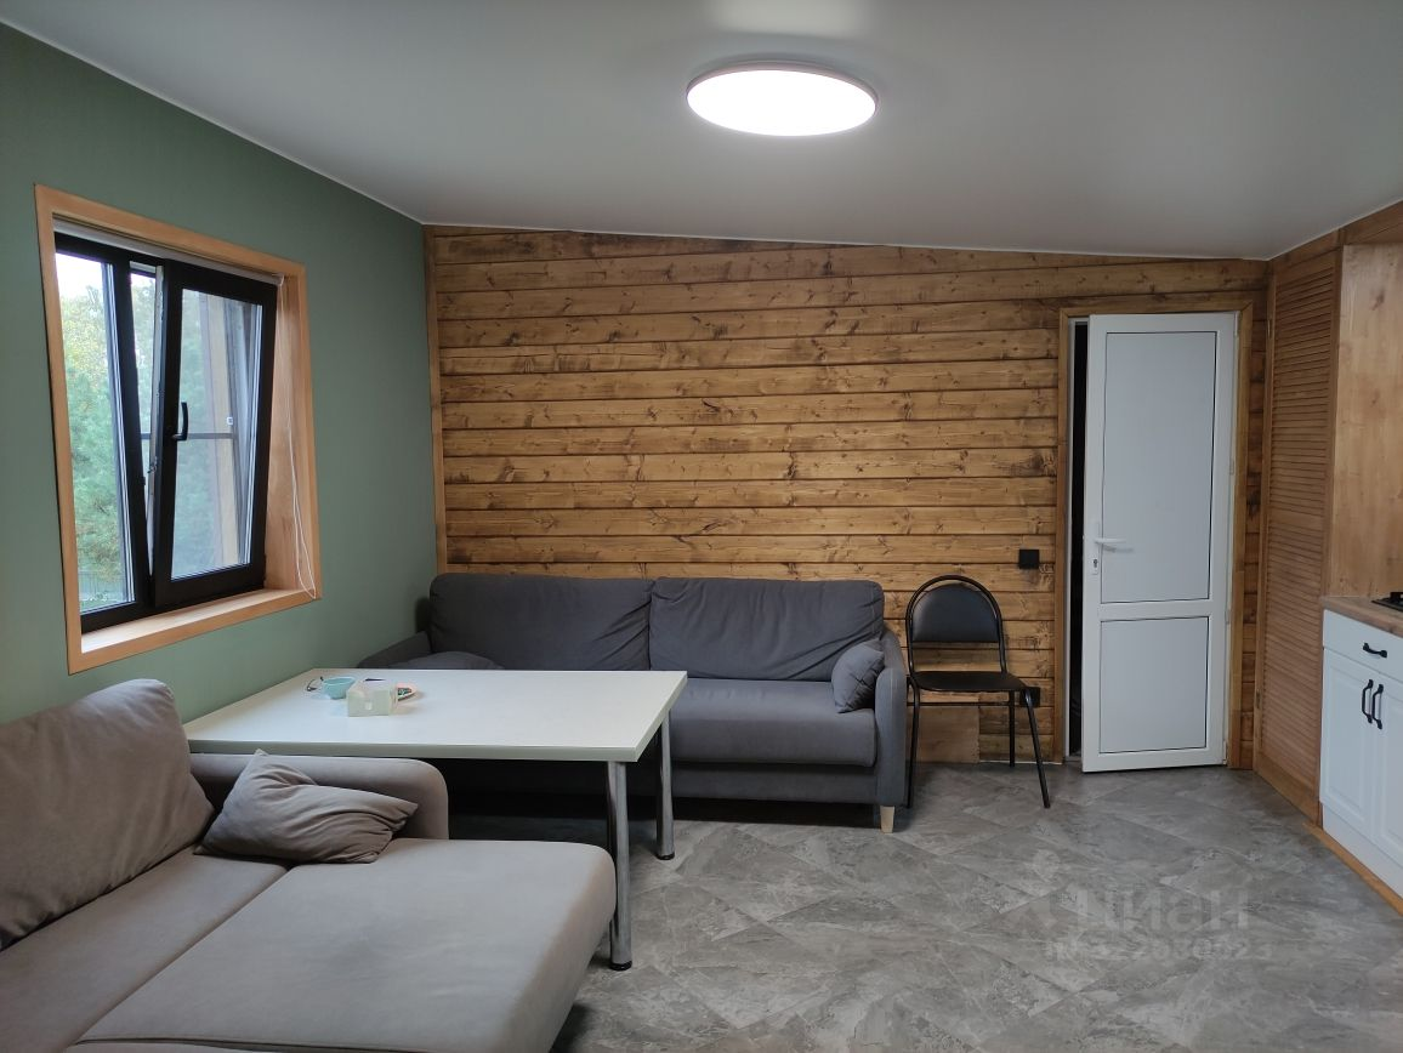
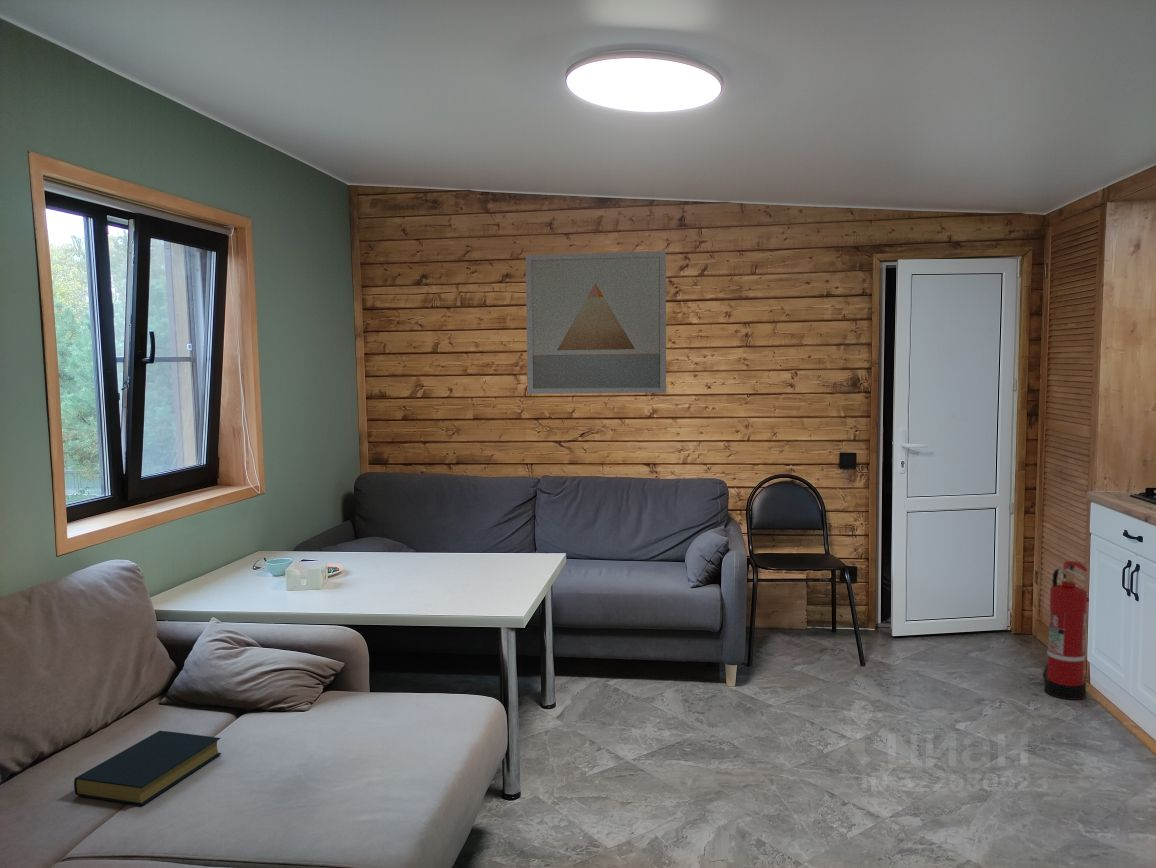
+ wall art [525,250,667,395]
+ hardback book [73,730,222,806]
+ fire extinguisher [1041,560,1090,701]
